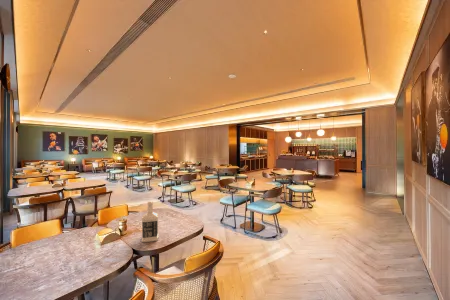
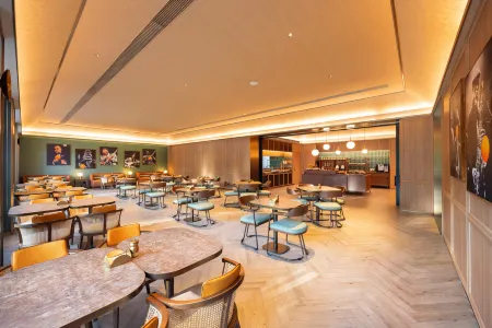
- bottle [141,200,160,243]
